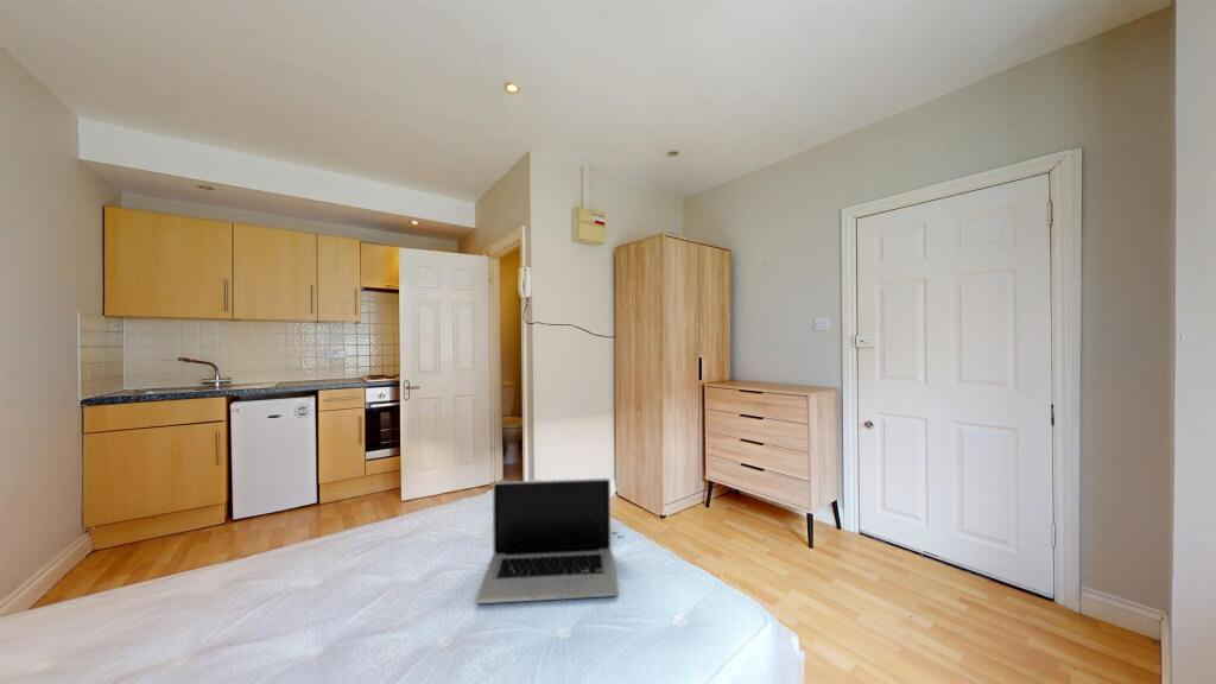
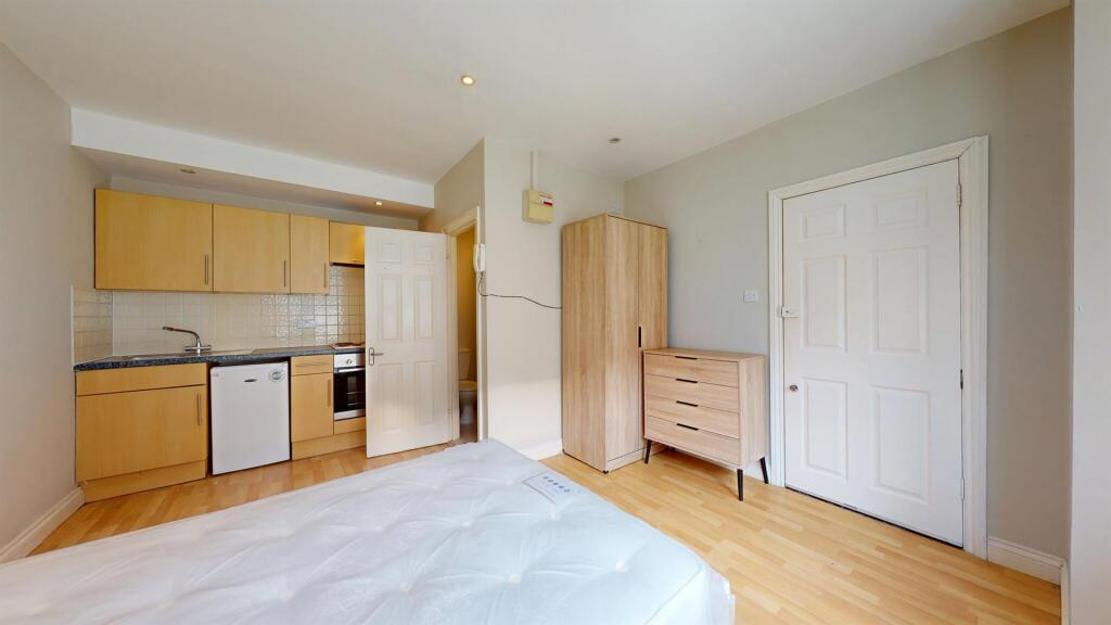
- laptop [475,477,619,604]
